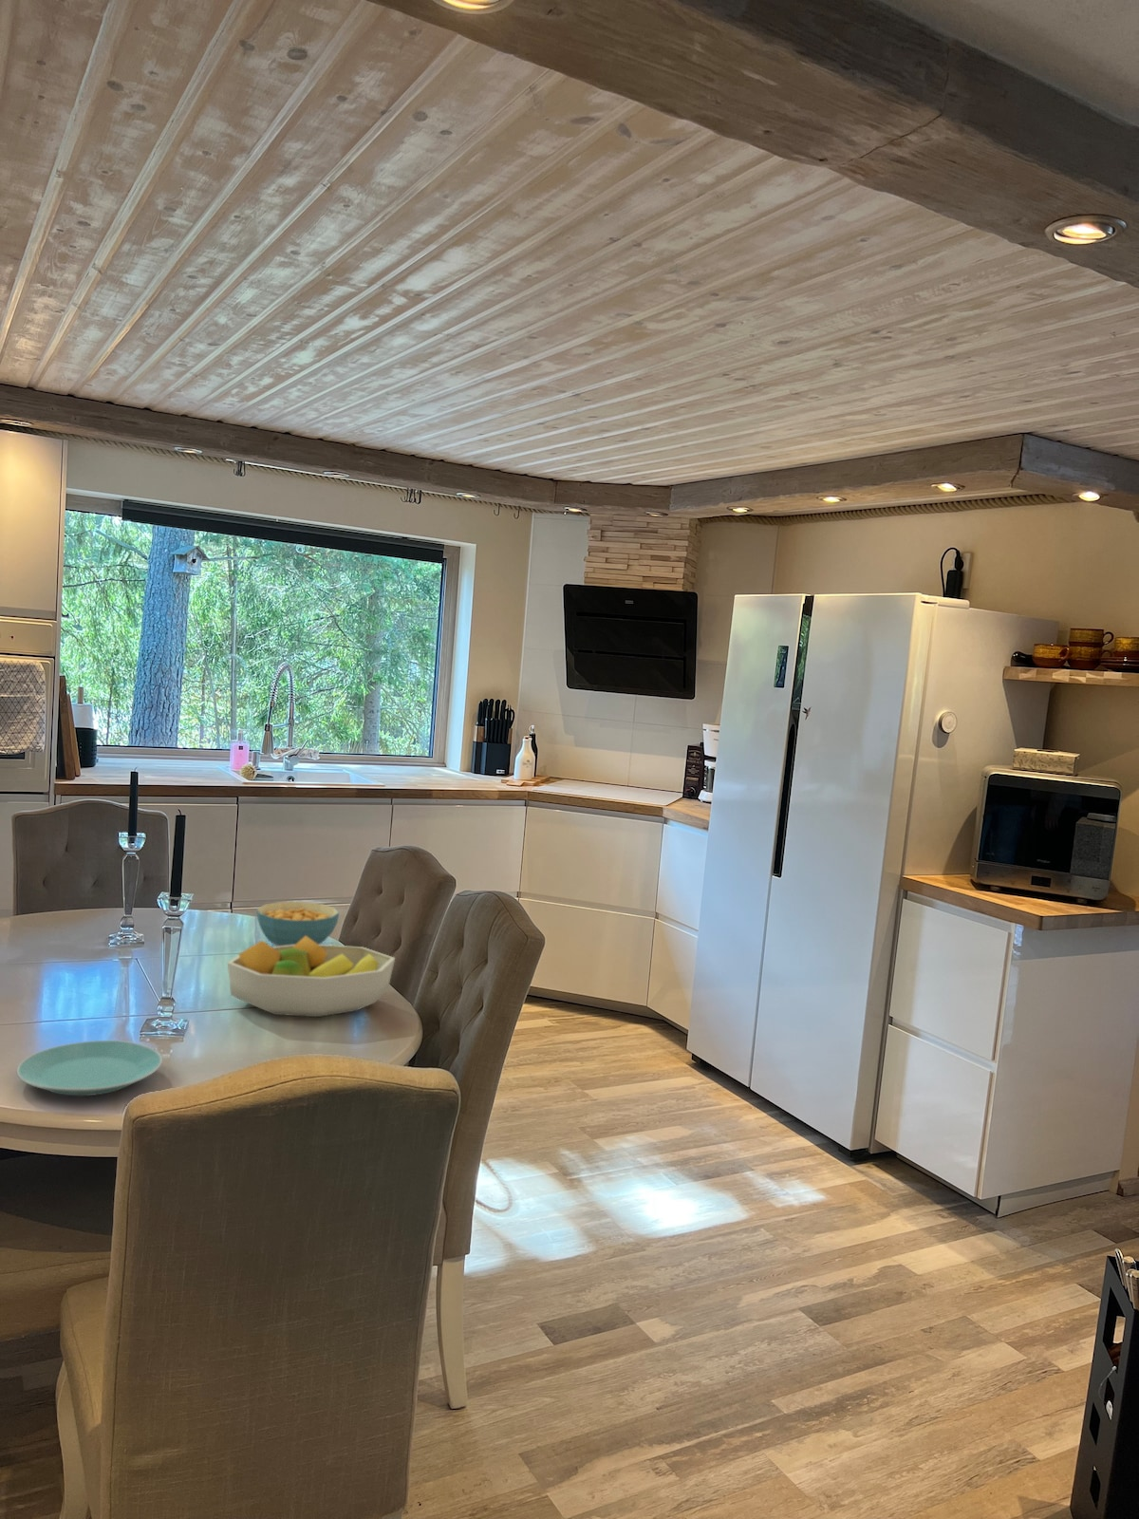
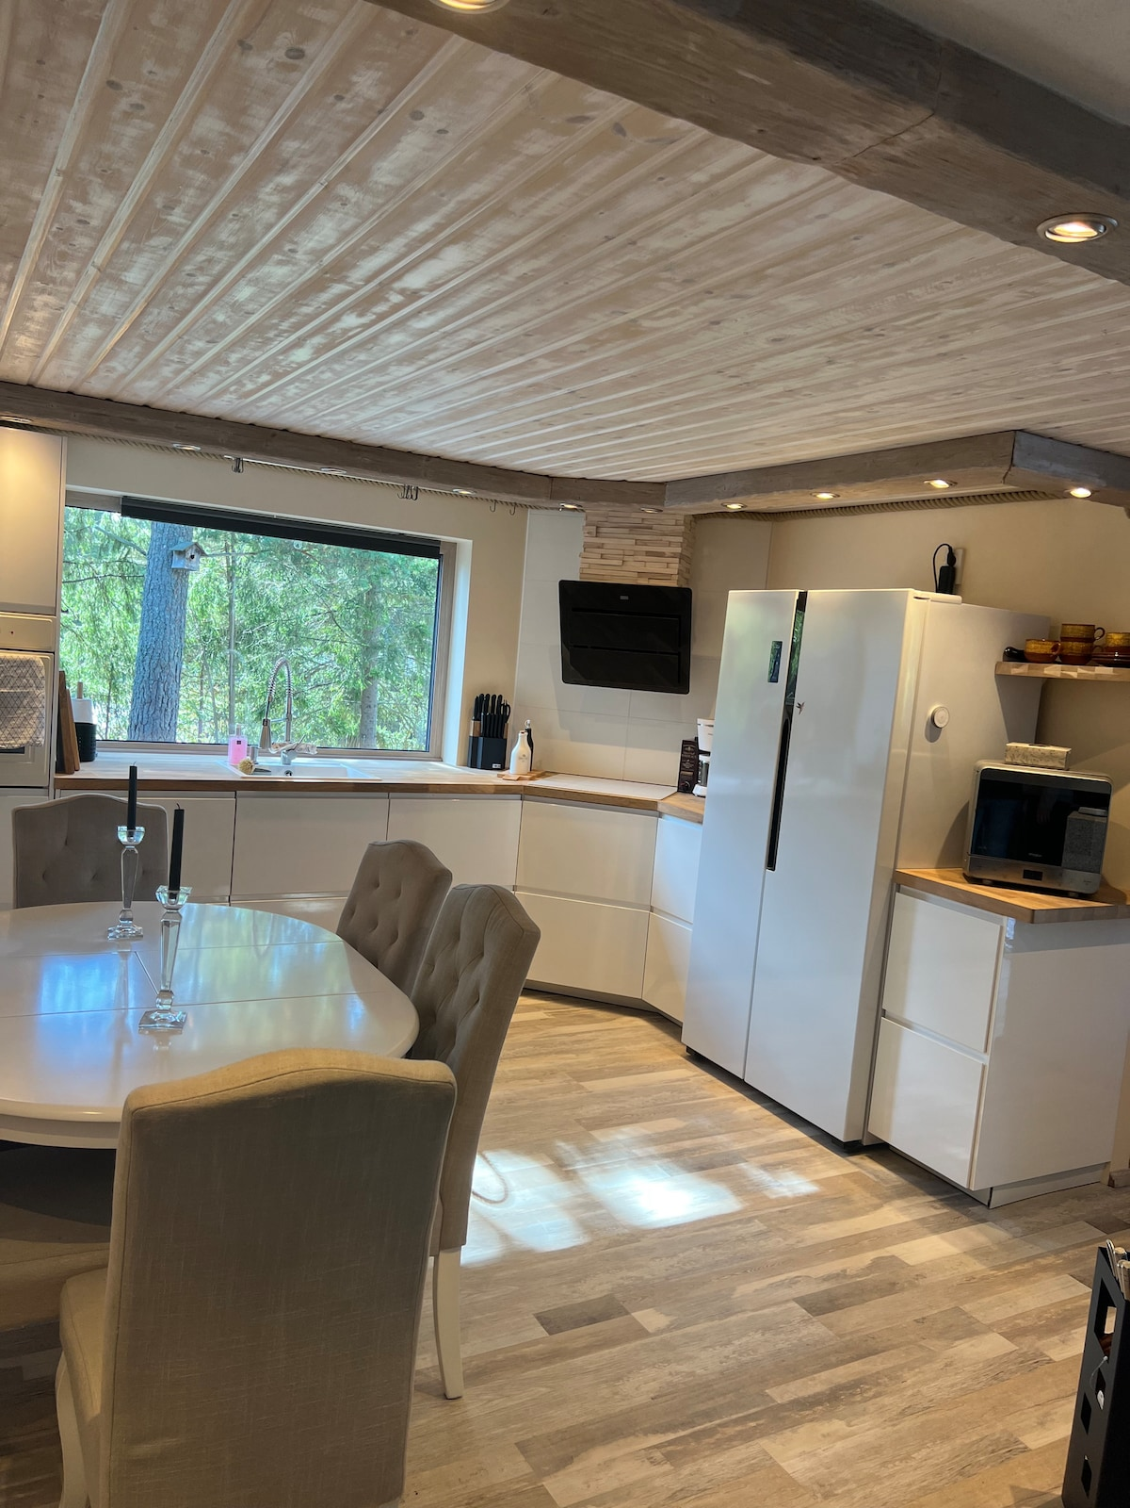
- fruit bowl [227,937,396,1018]
- cereal bowl [255,901,340,946]
- plate [16,1039,163,1097]
